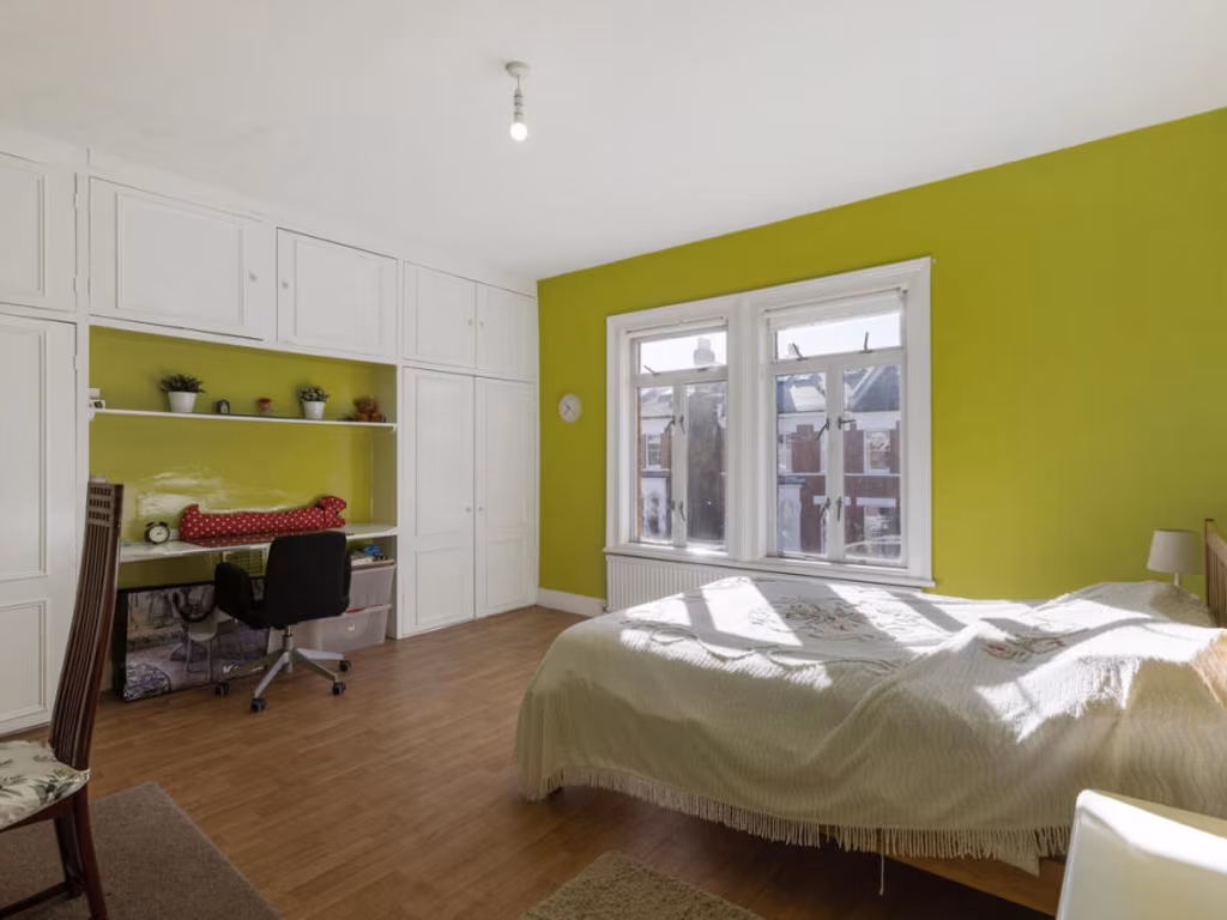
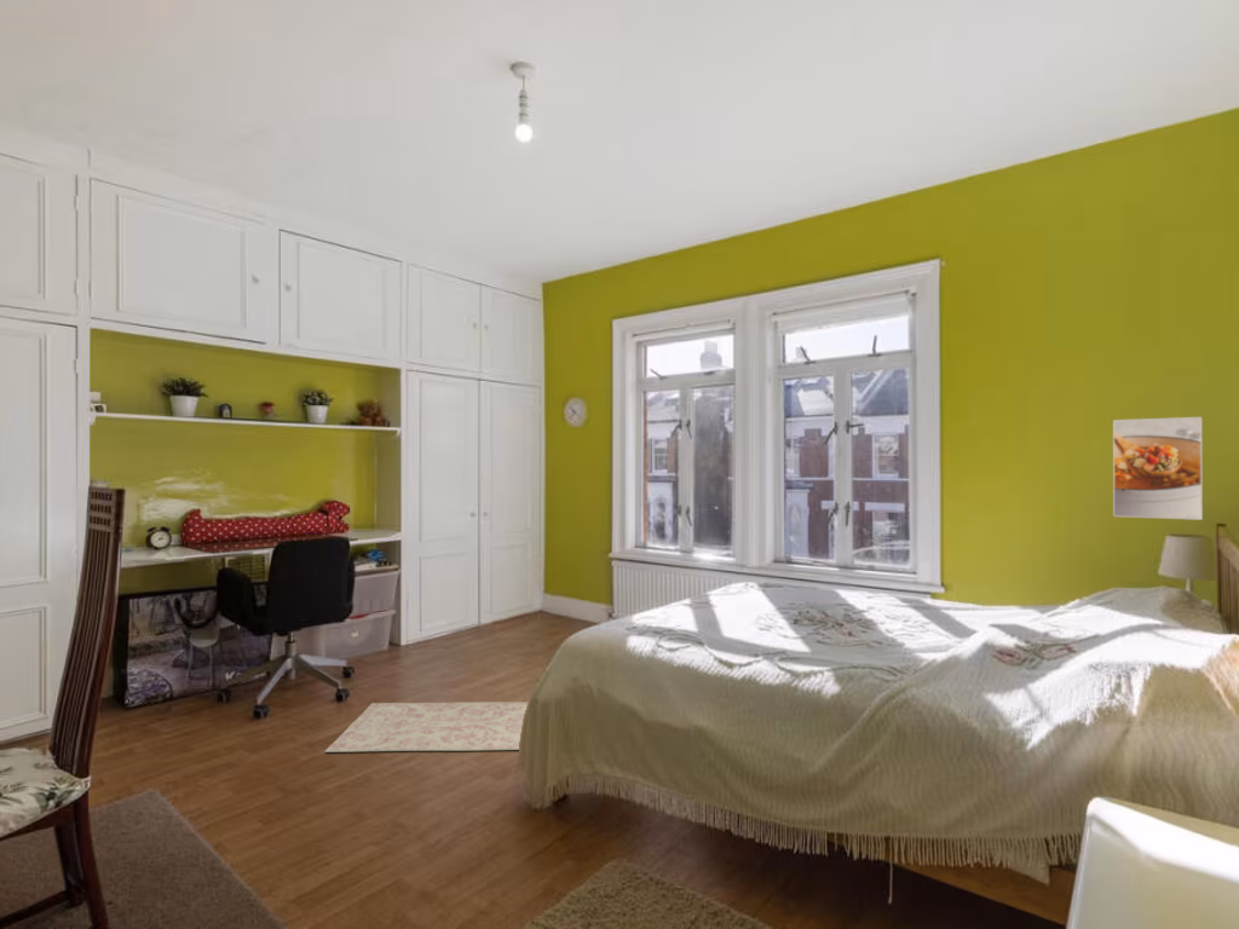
+ rug [323,700,530,754]
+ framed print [1112,416,1204,521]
